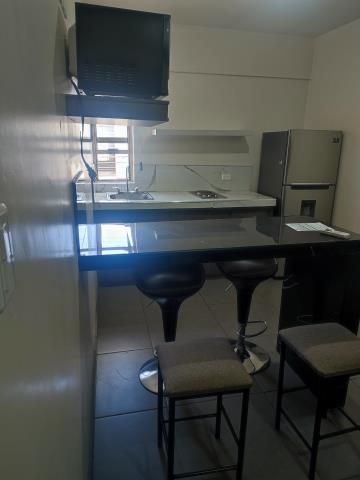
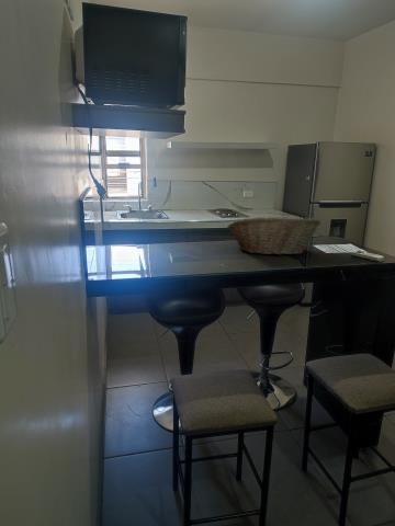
+ fruit basket [226,216,323,256]
